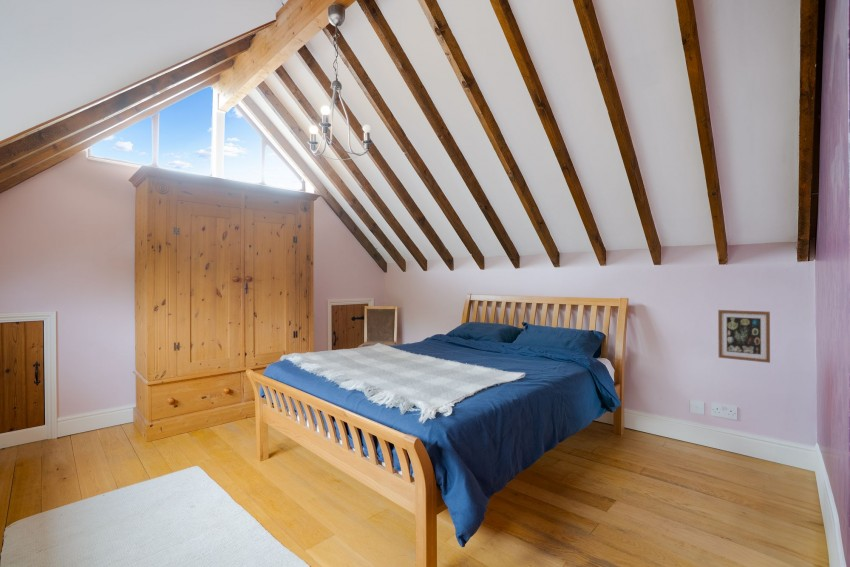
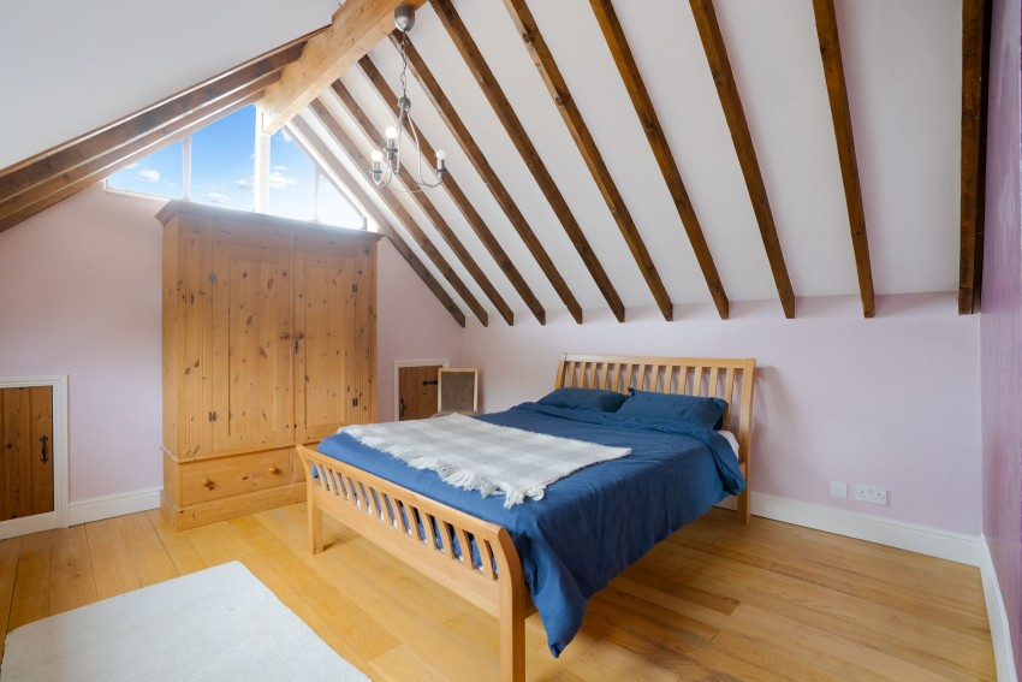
- wall art [717,309,771,364]
